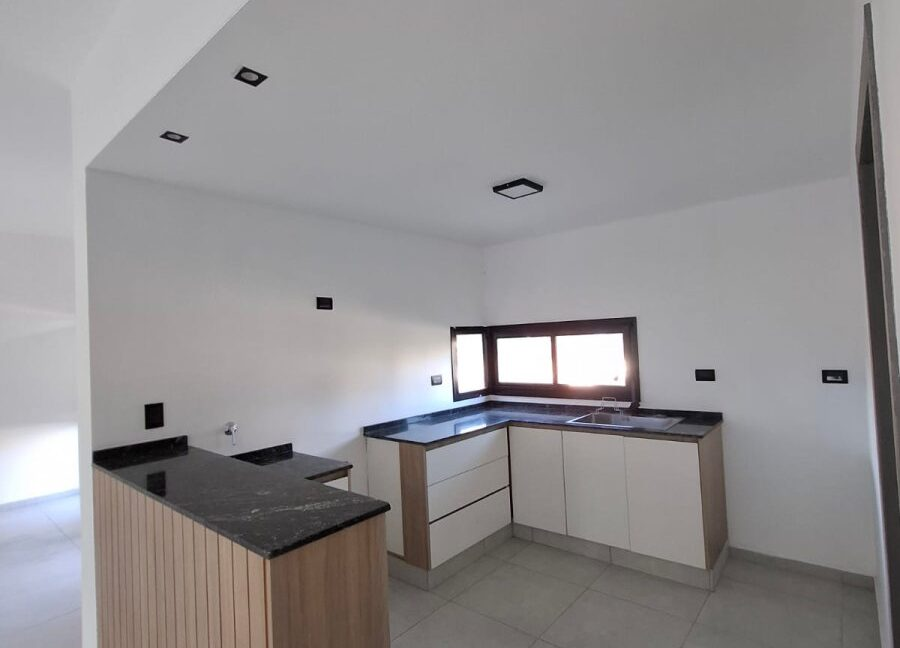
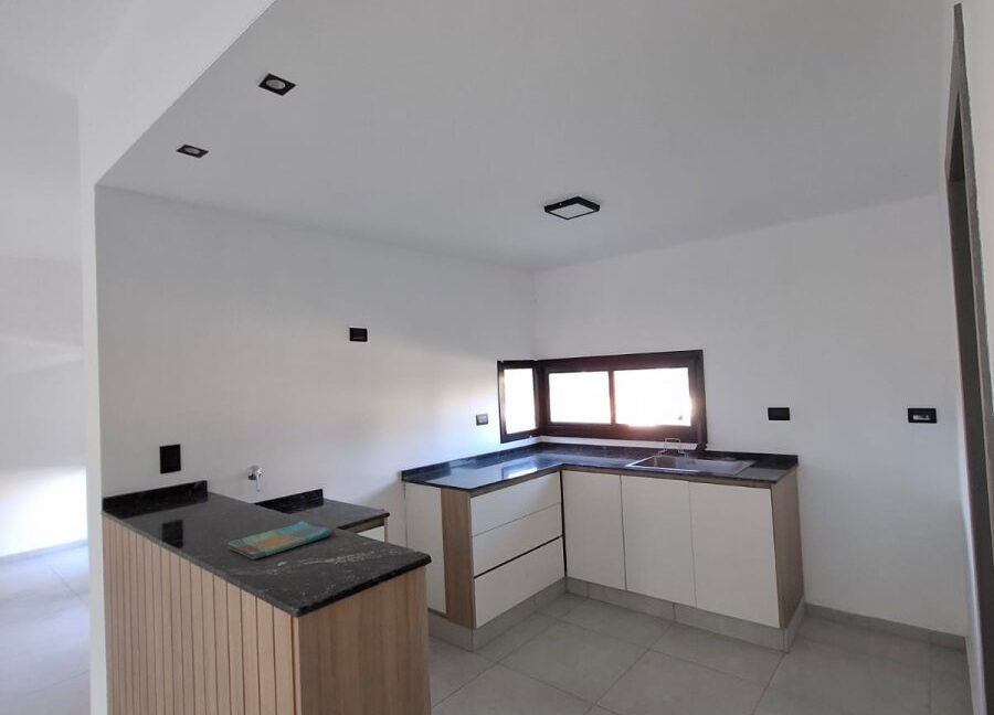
+ dish towel [226,520,332,561]
